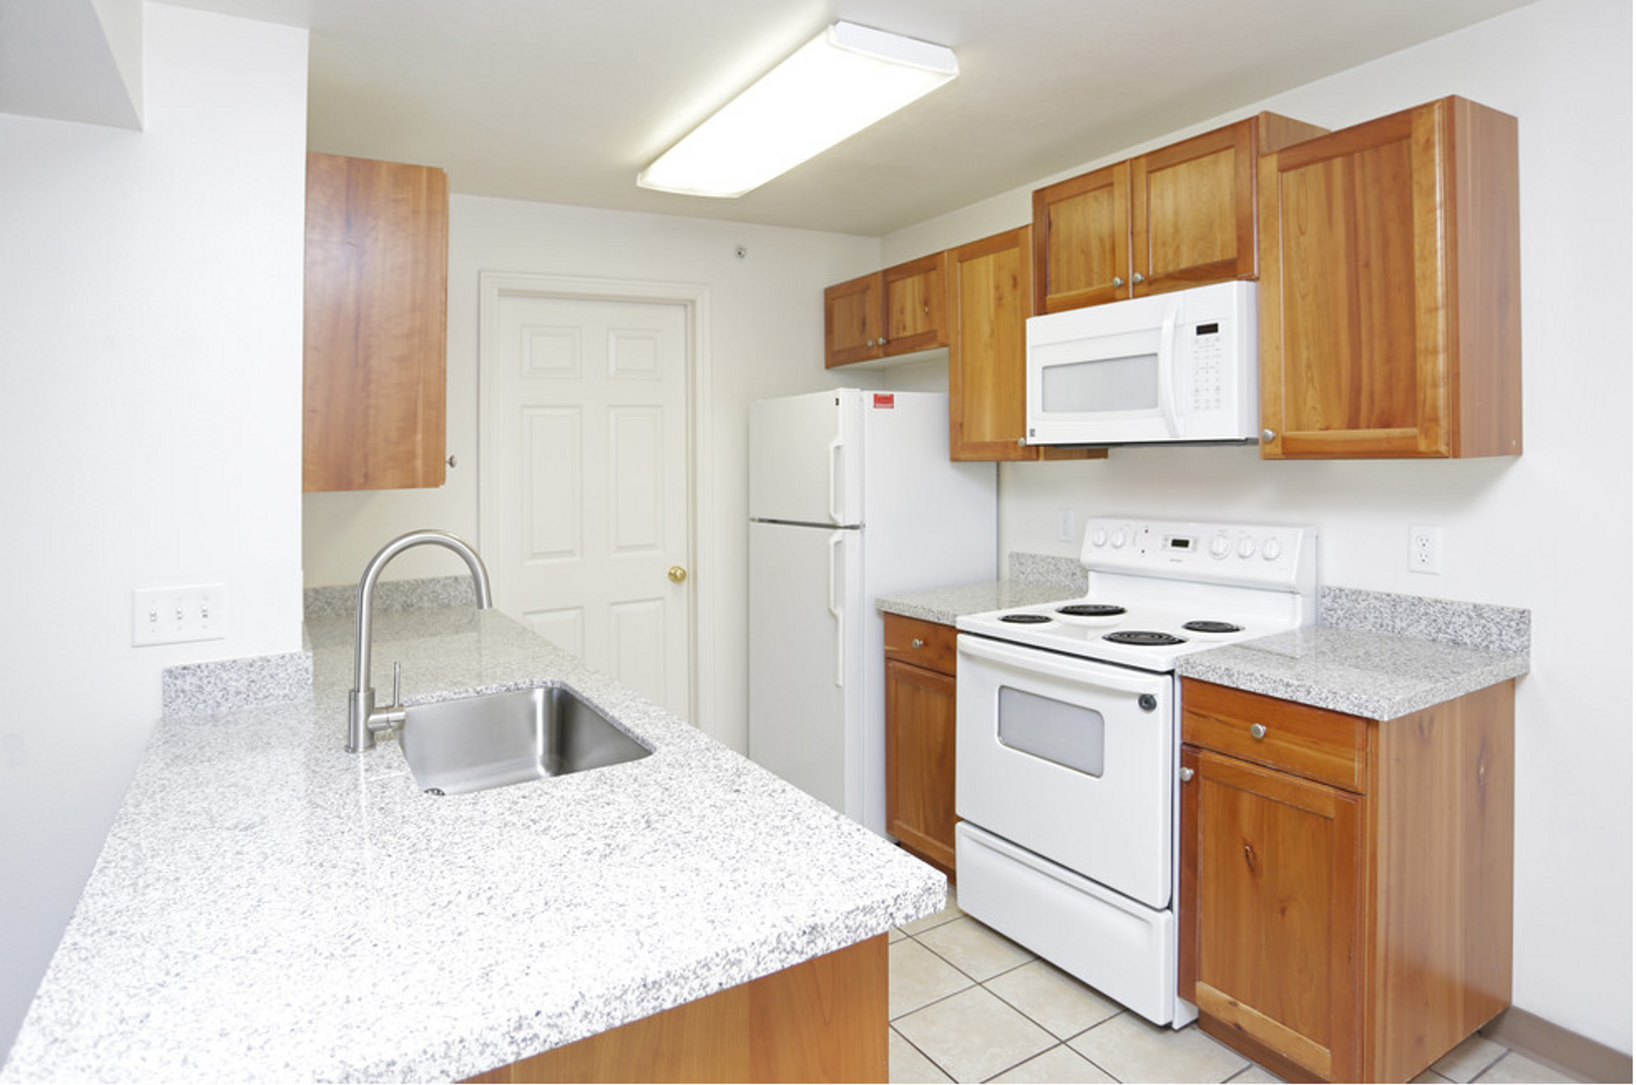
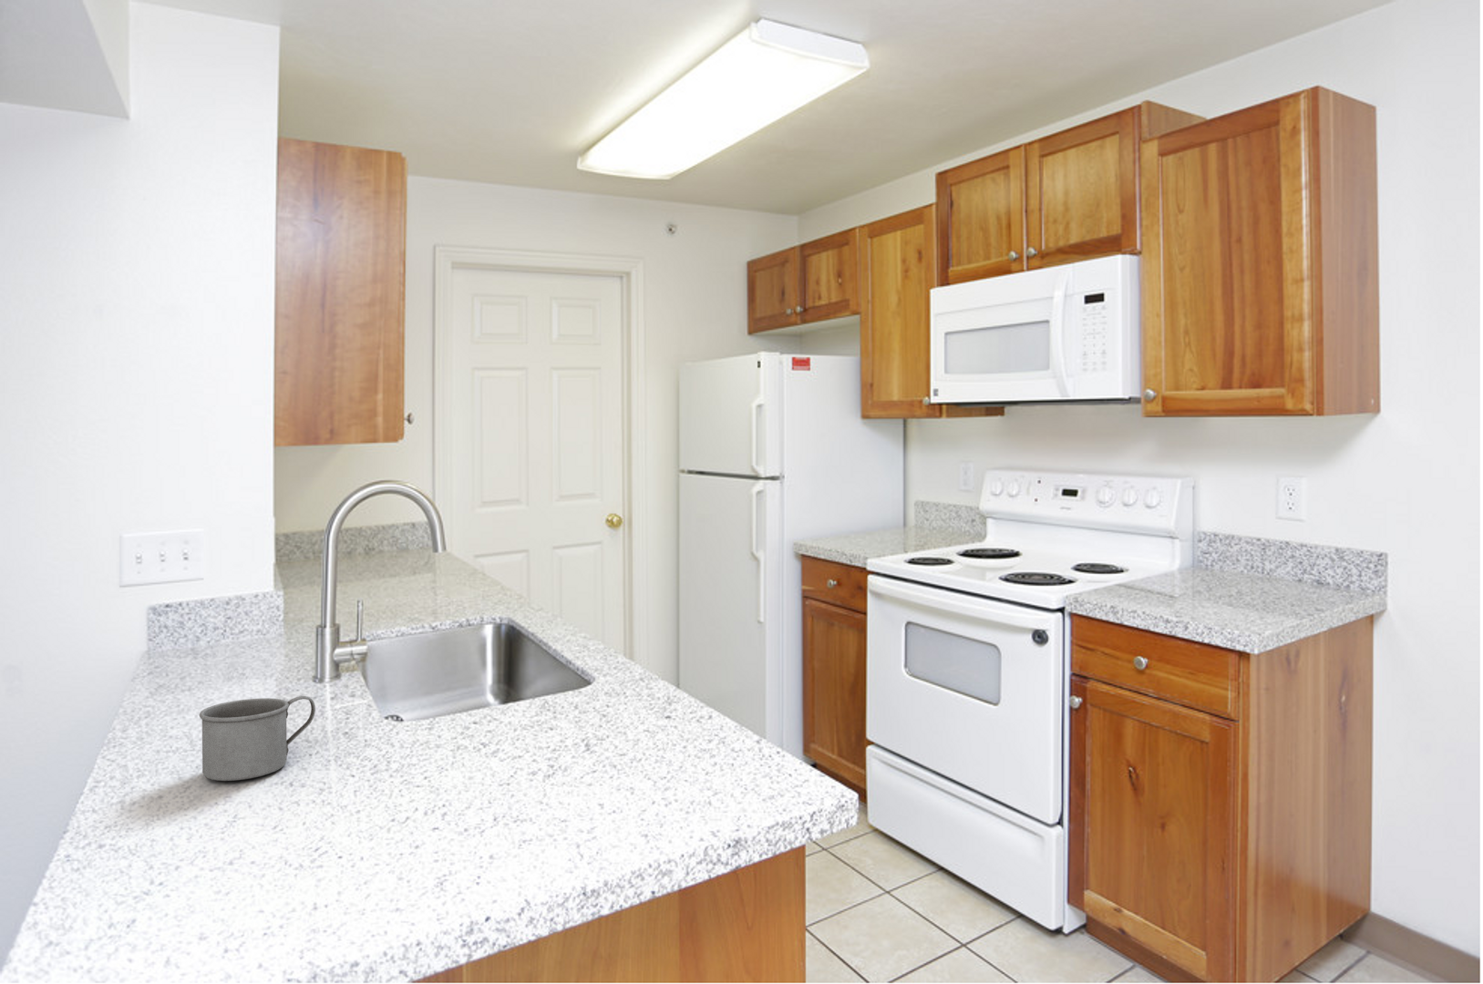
+ mug [199,695,316,782]
